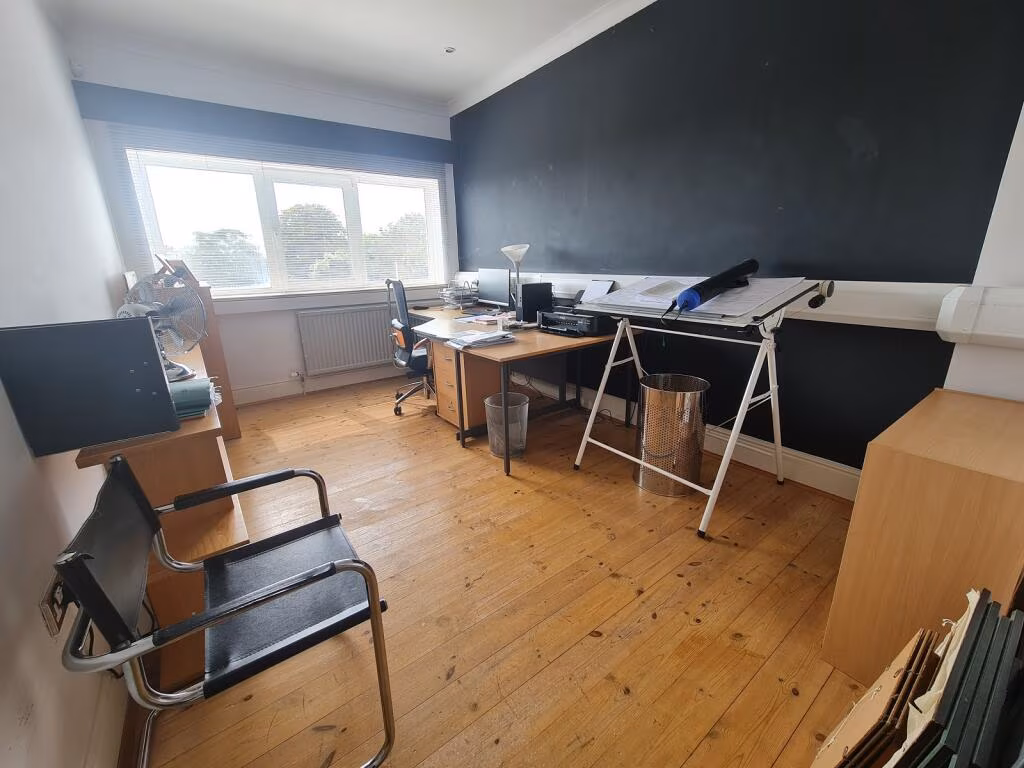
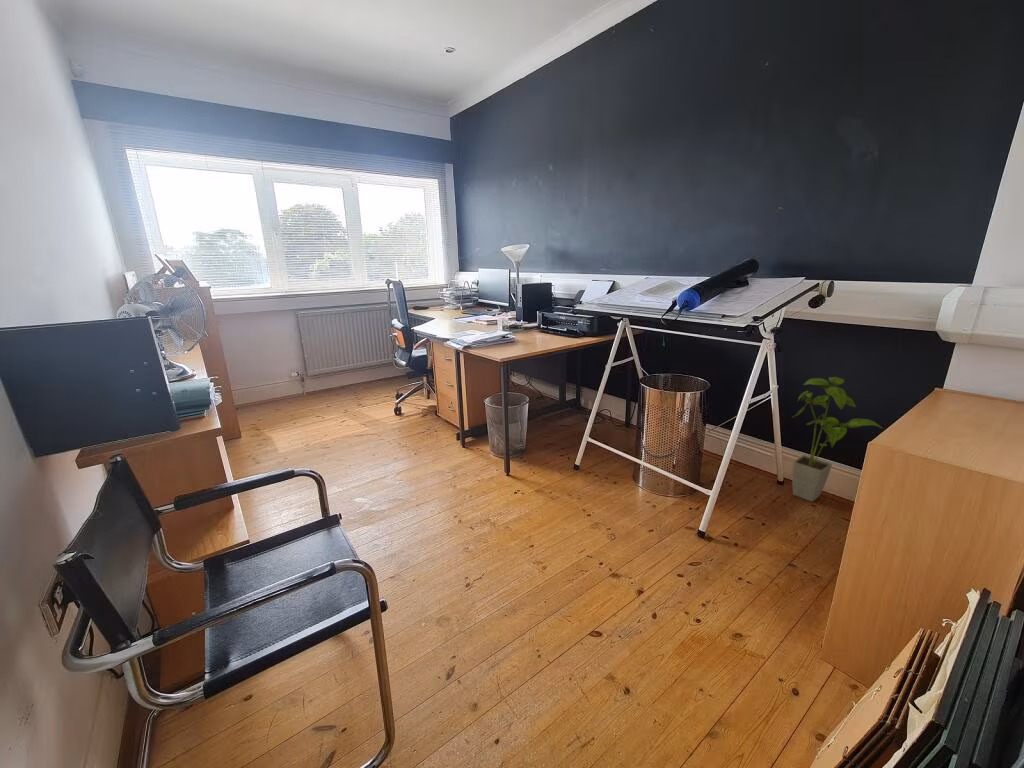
+ house plant [791,376,884,503]
